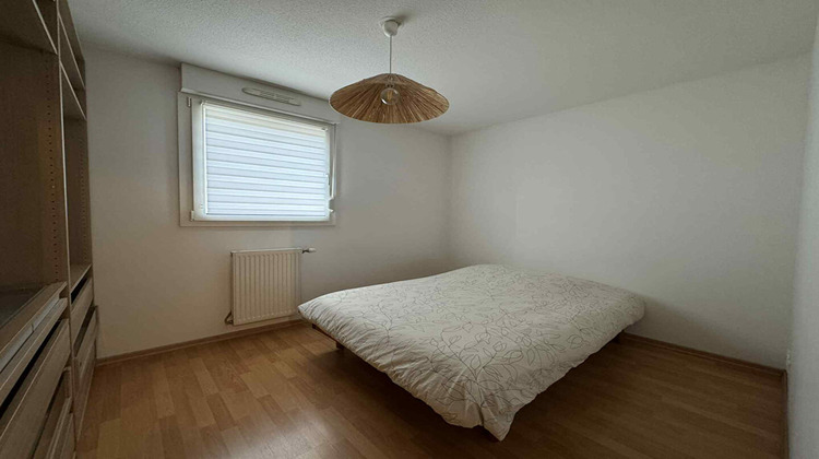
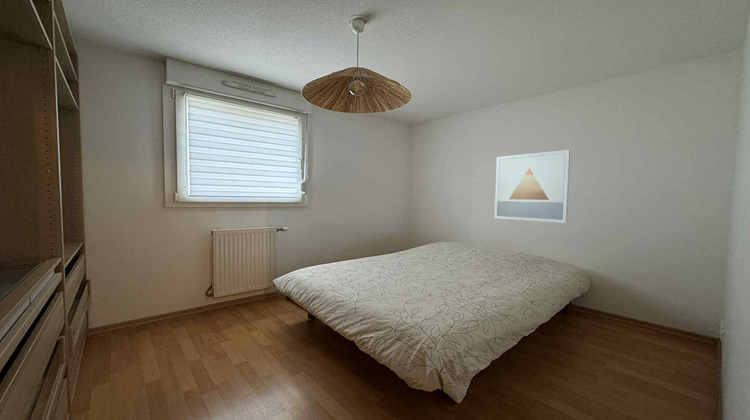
+ wall art [493,149,571,224]
